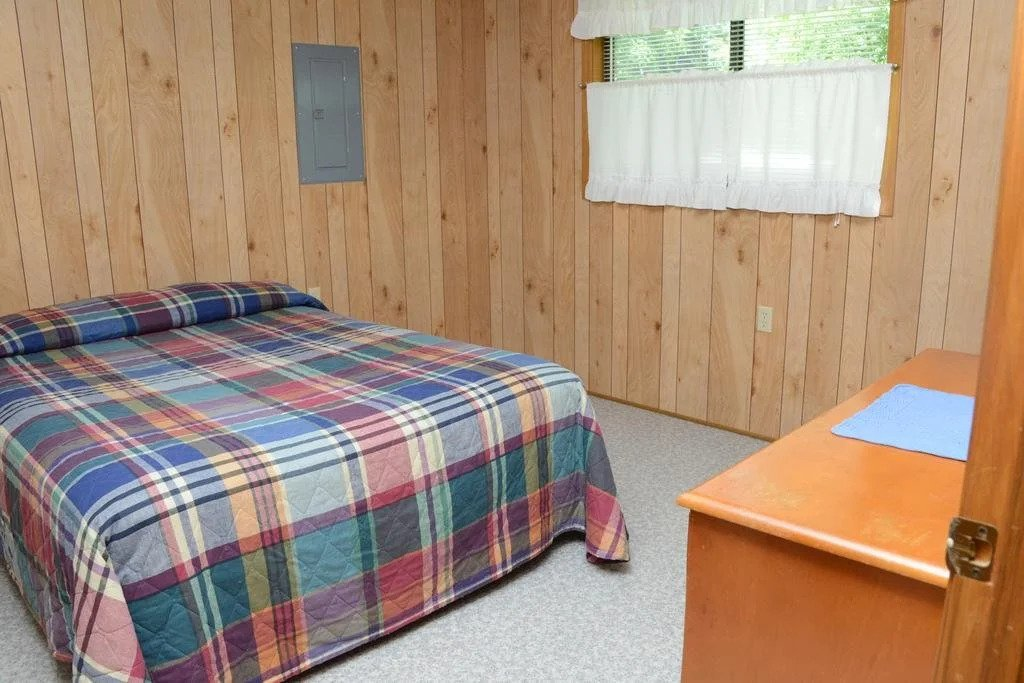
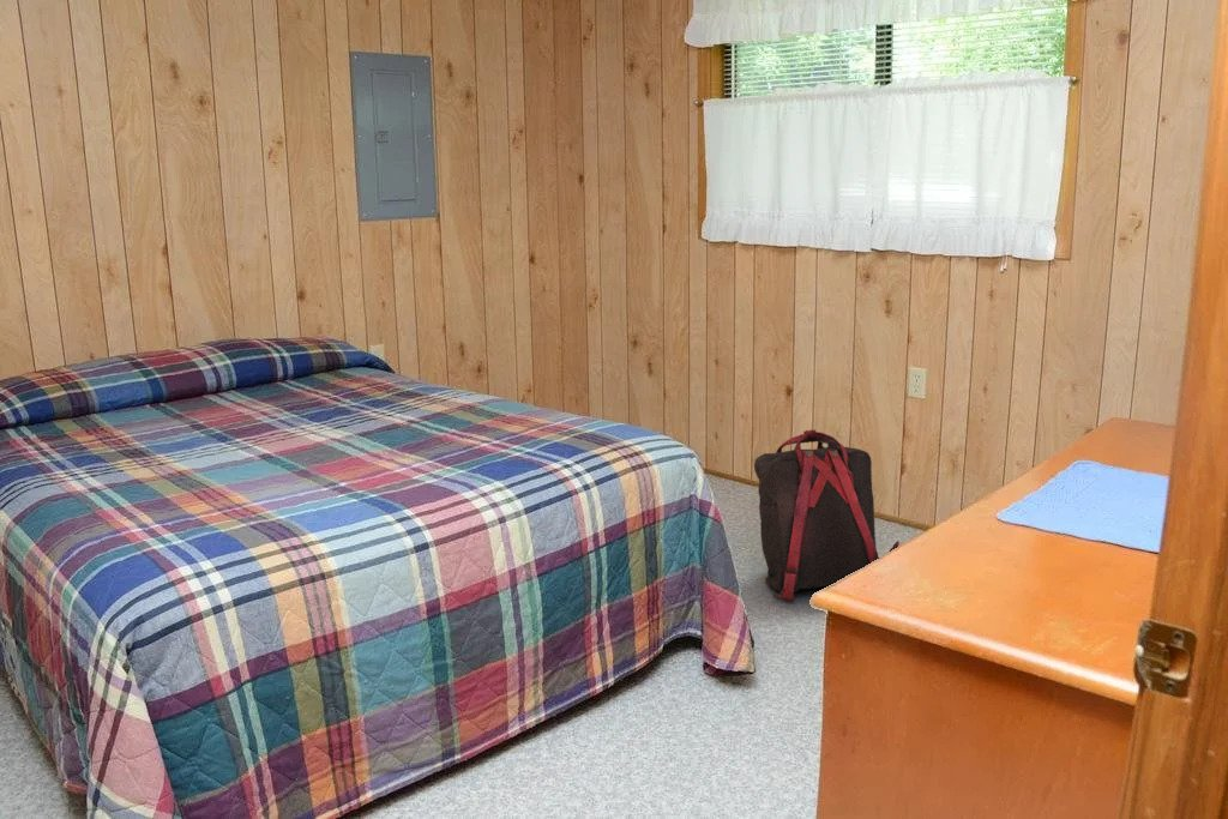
+ backpack [753,428,901,603]
